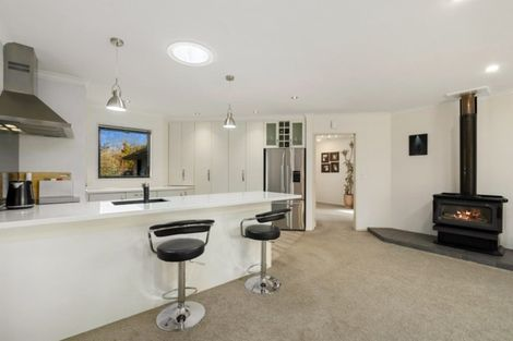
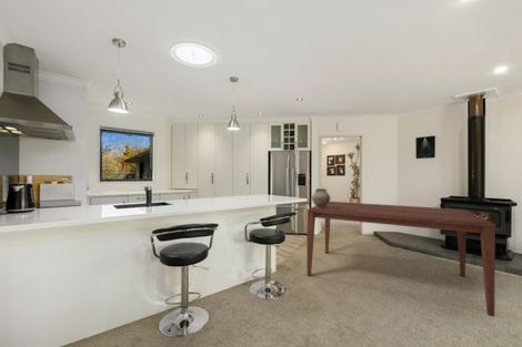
+ dining table [305,201,496,318]
+ ceramic pot [311,187,331,208]
